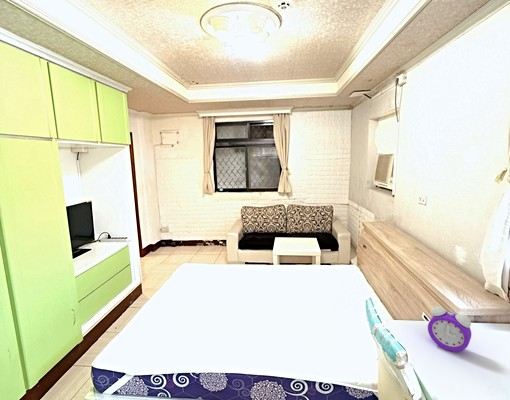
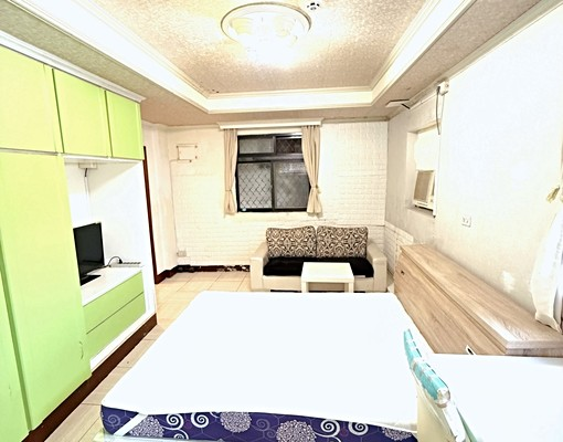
- alarm clock [427,305,472,353]
